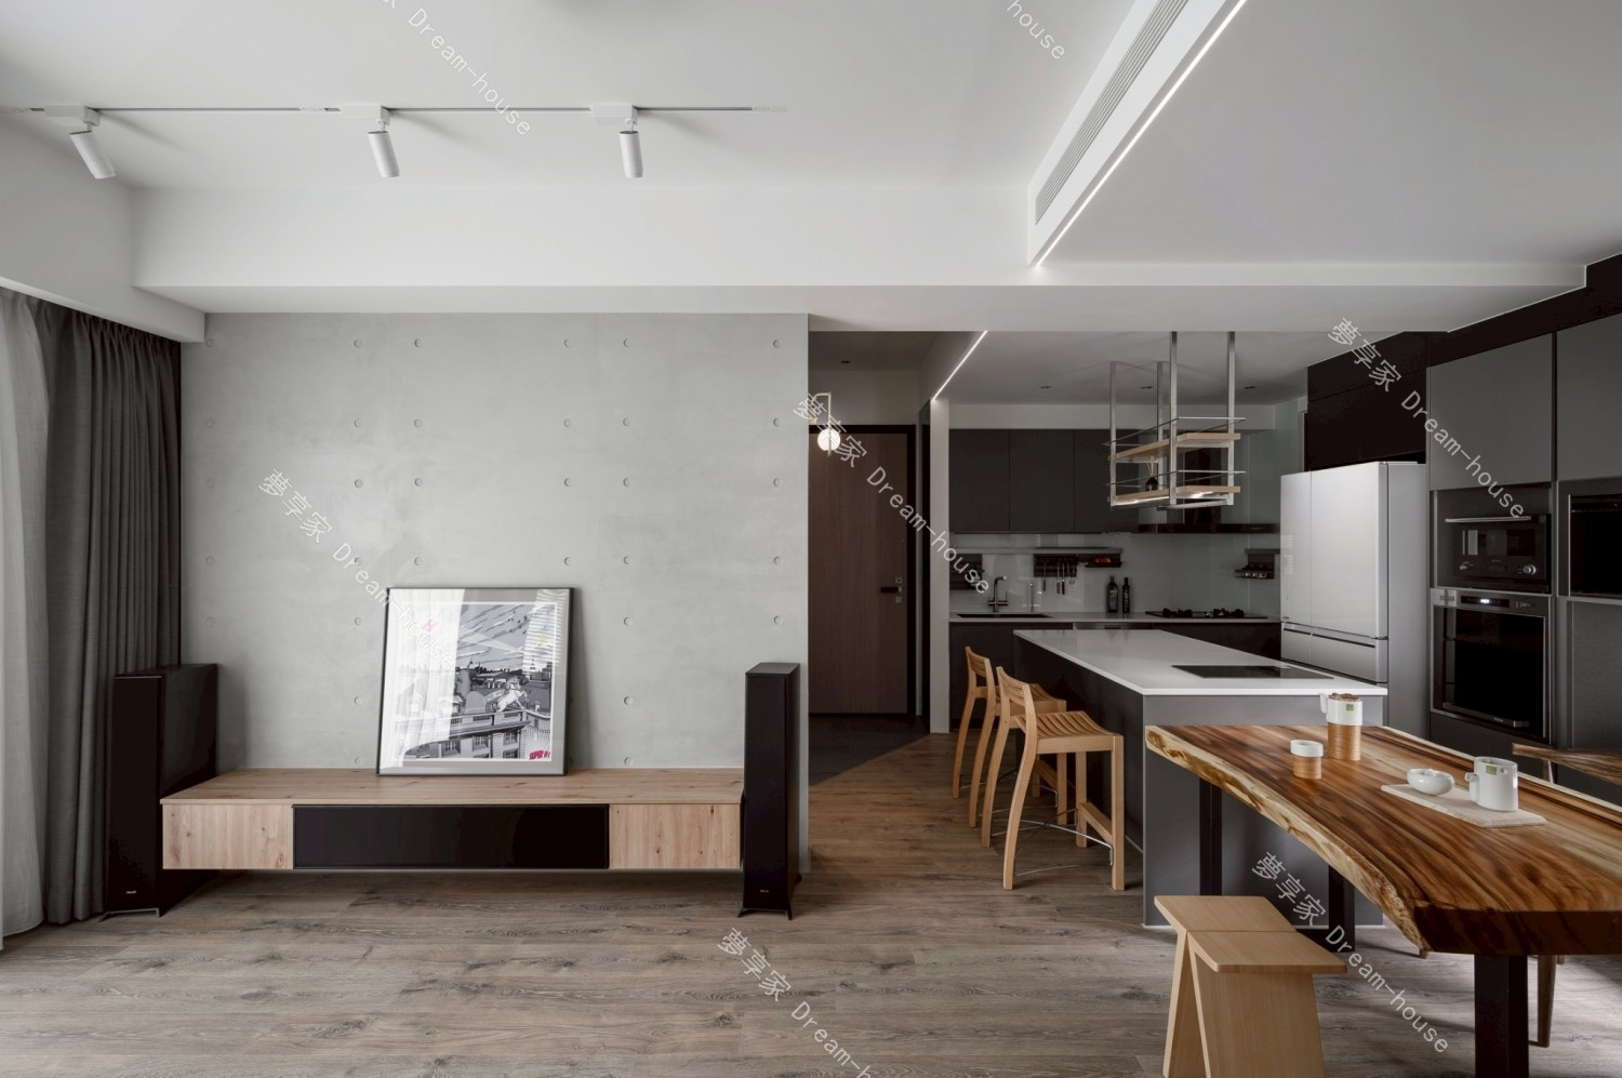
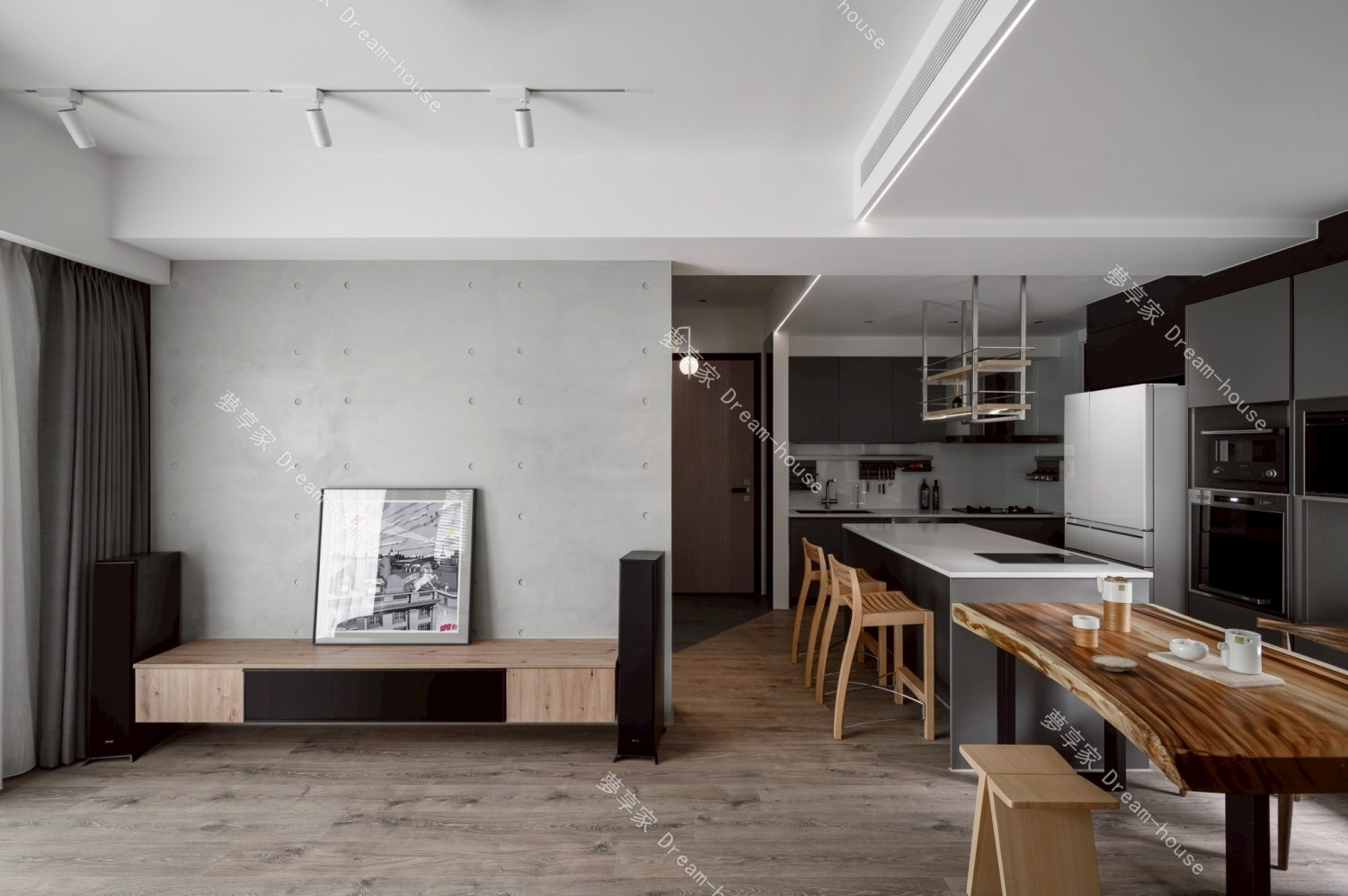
+ wood slice [1090,654,1138,673]
